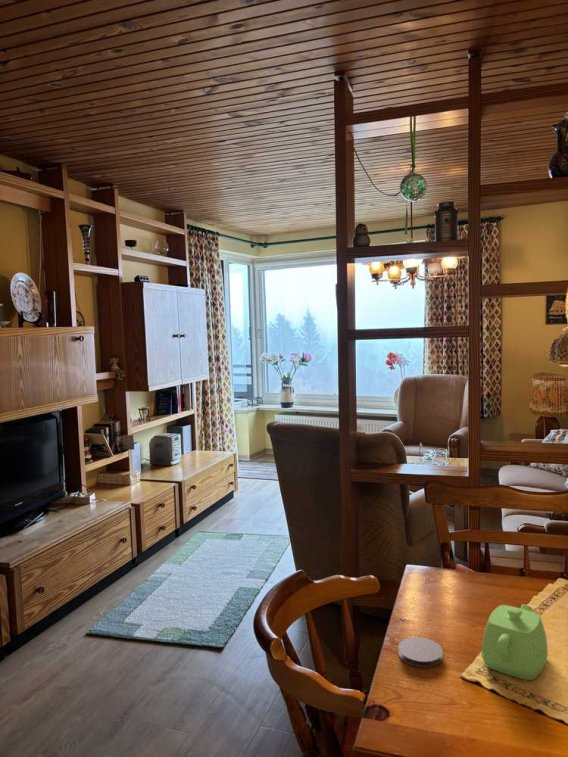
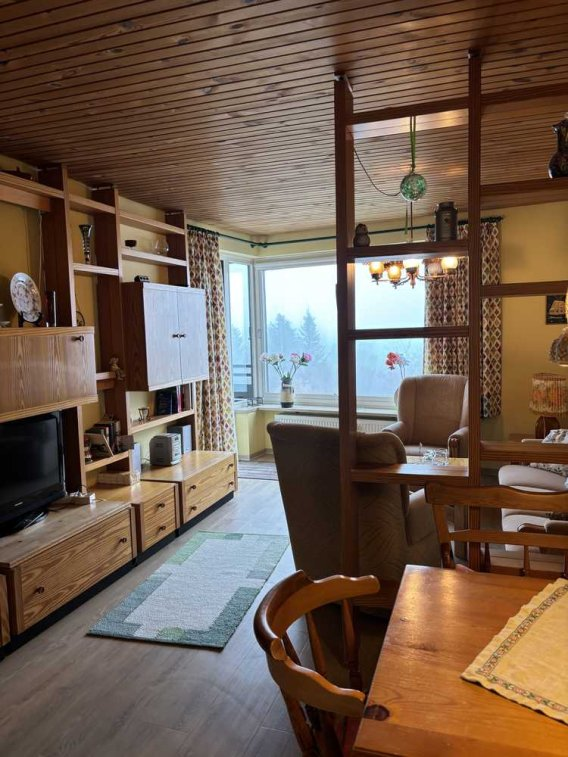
- coaster [397,636,444,668]
- teapot [481,604,549,681]
